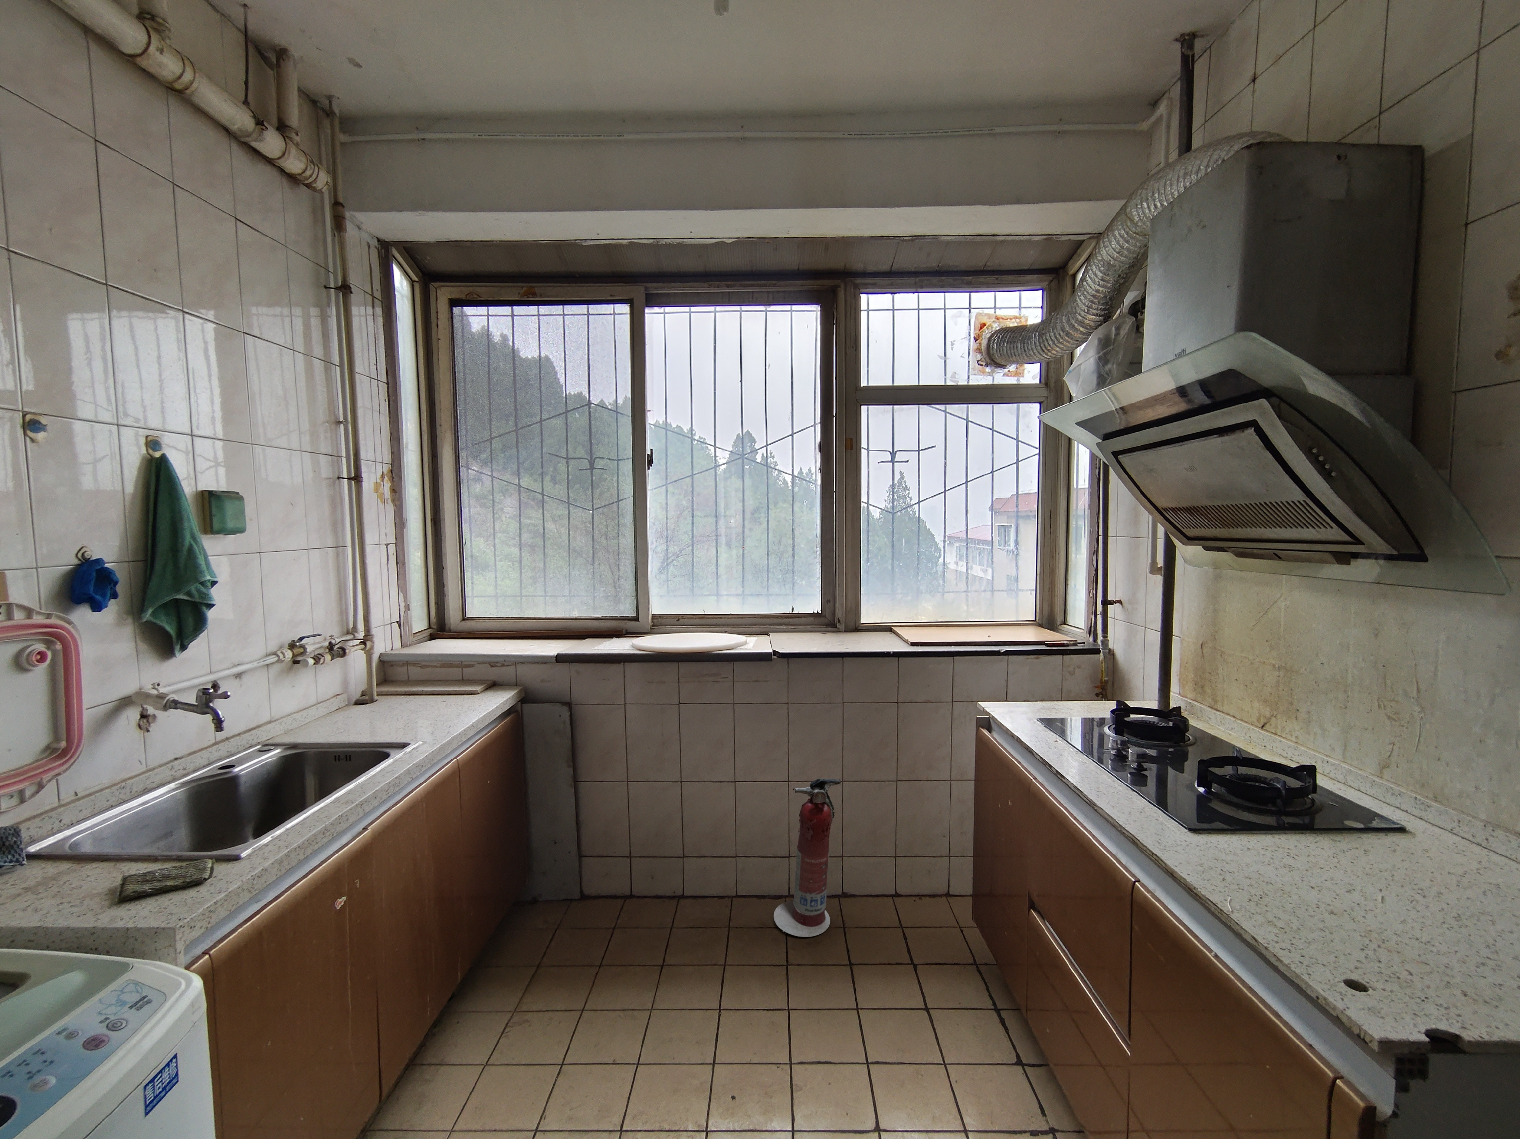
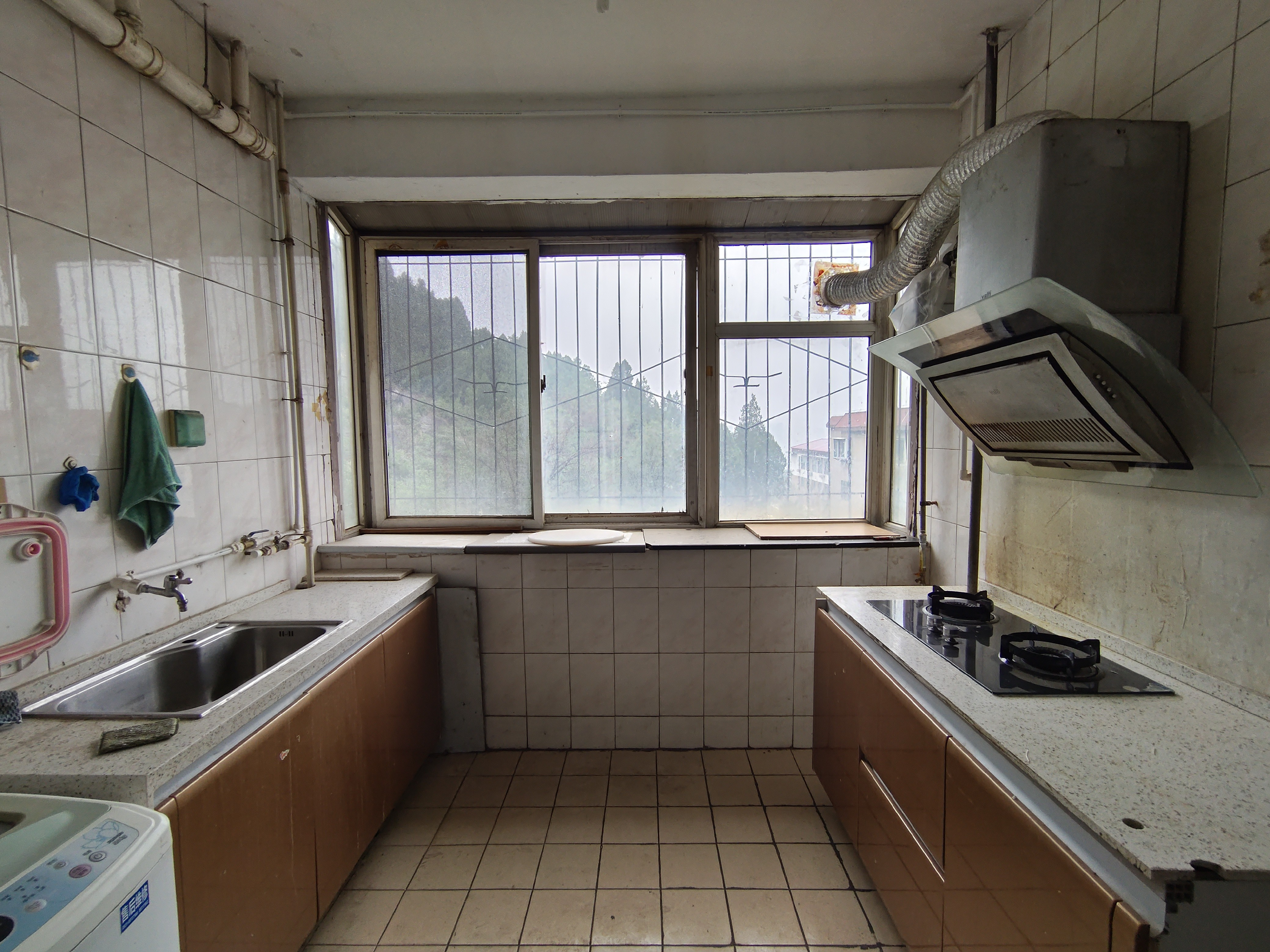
- fire extinguisher [773,778,841,937]
